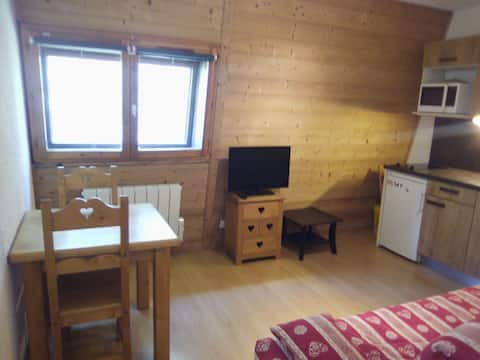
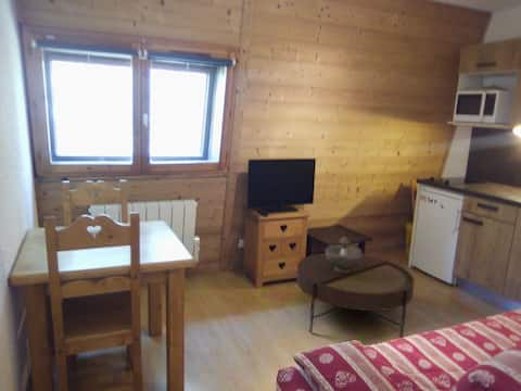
+ coffee table [295,252,416,339]
+ decorative bowl [325,236,364,273]
